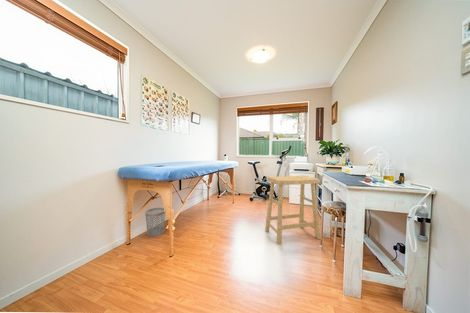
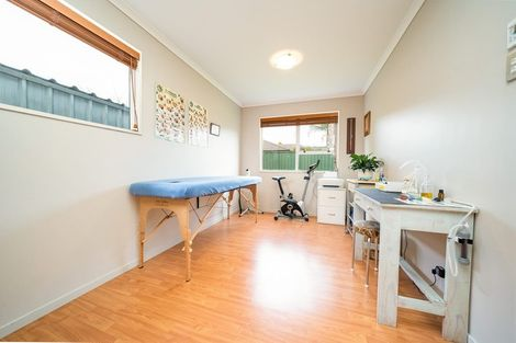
- stool [264,175,321,246]
- wastebasket [144,207,166,238]
